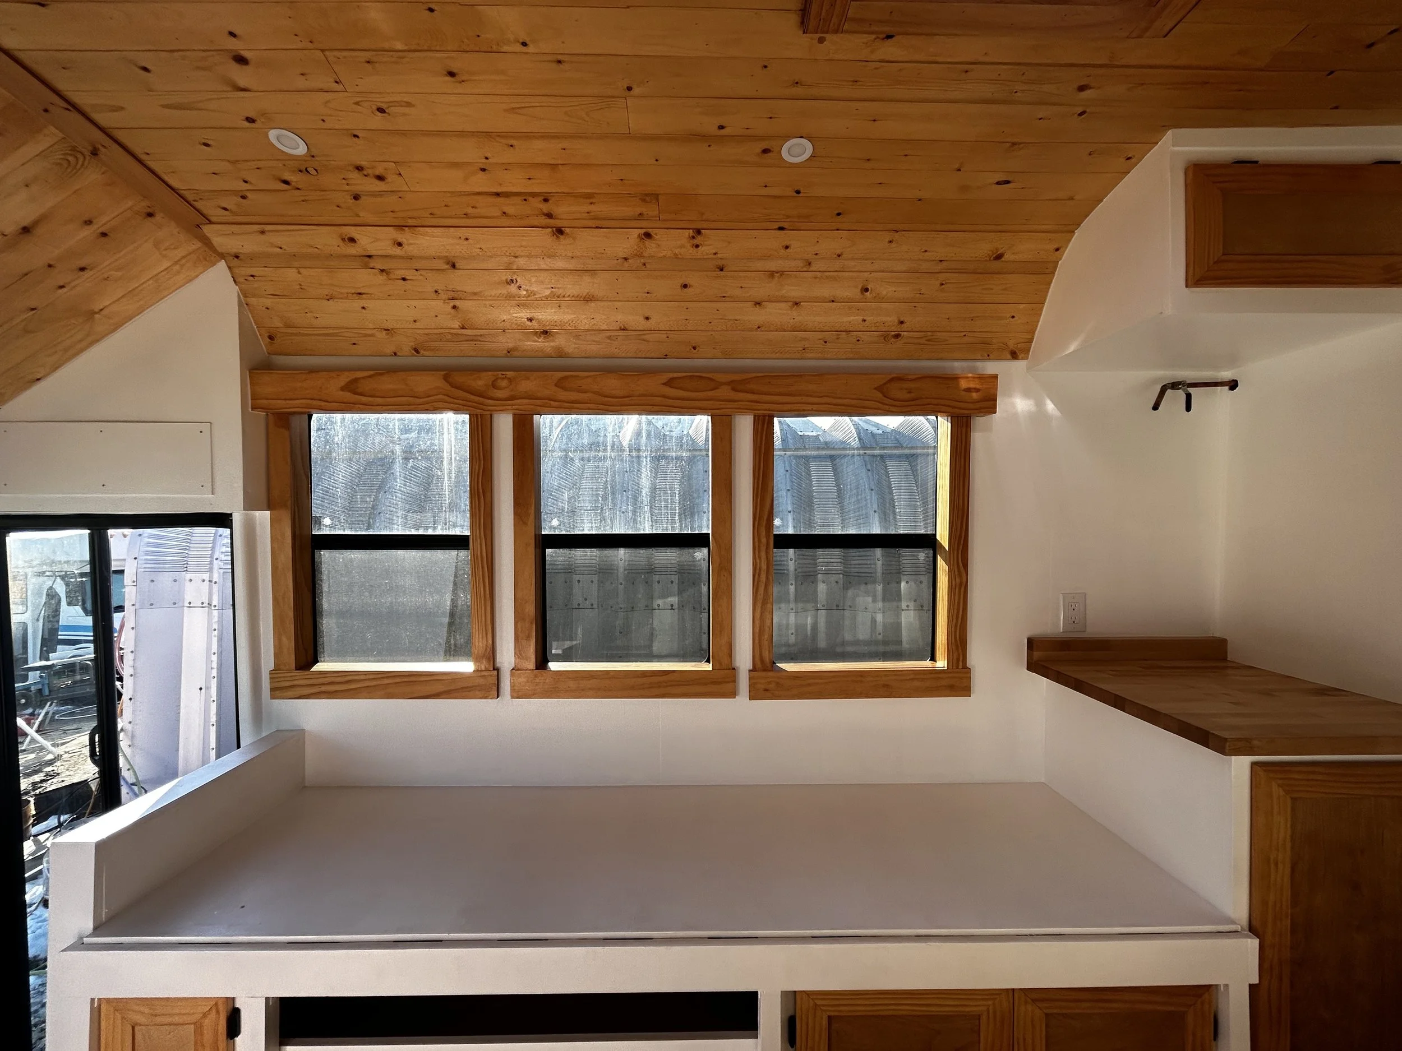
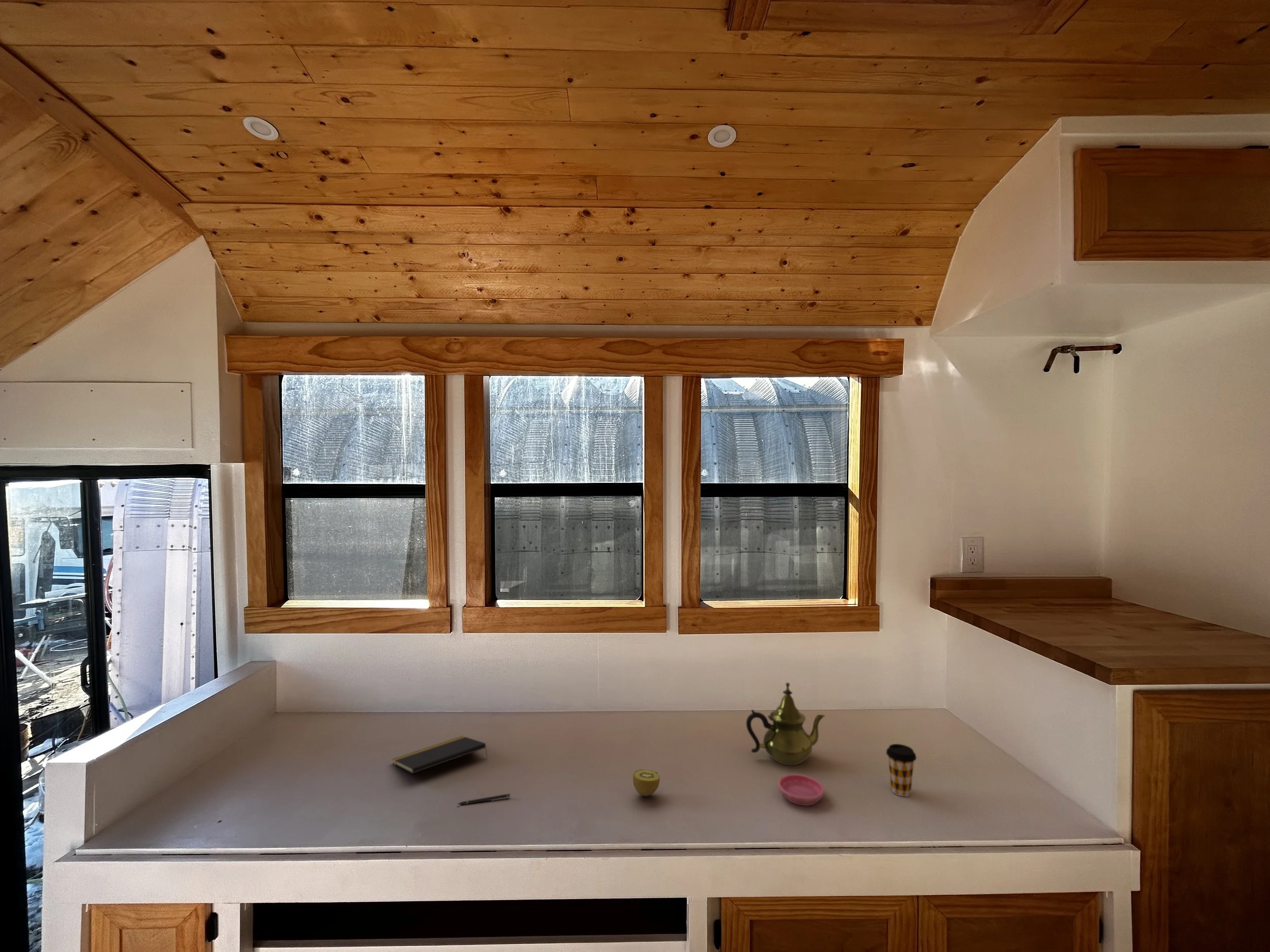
+ teapot [746,682,825,766]
+ saucer [777,773,825,806]
+ notepad [392,735,488,774]
+ pen [457,793,511,806]
+ coffee cup [885,743,917,797]
+ fruit [632,769,660,797]
